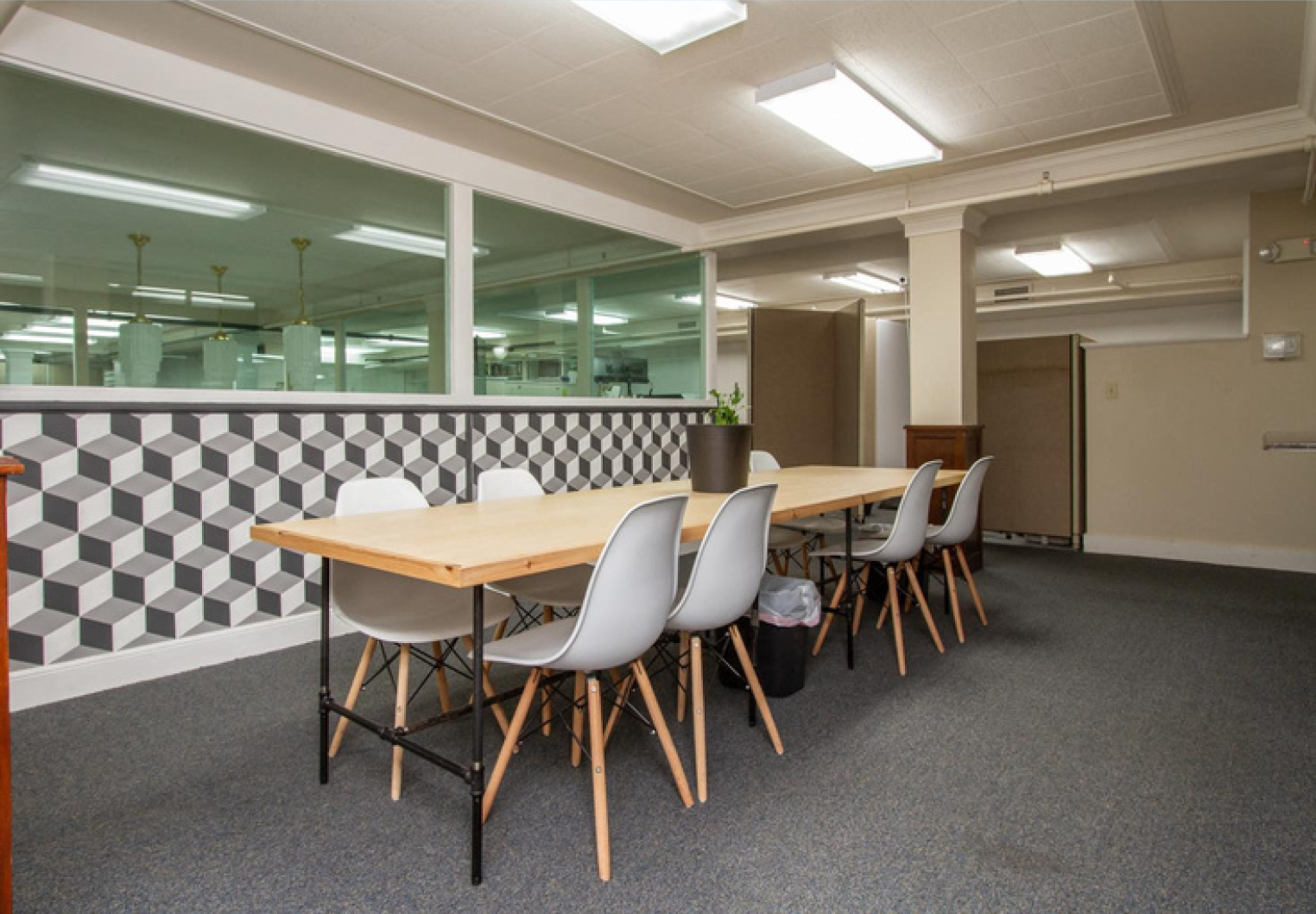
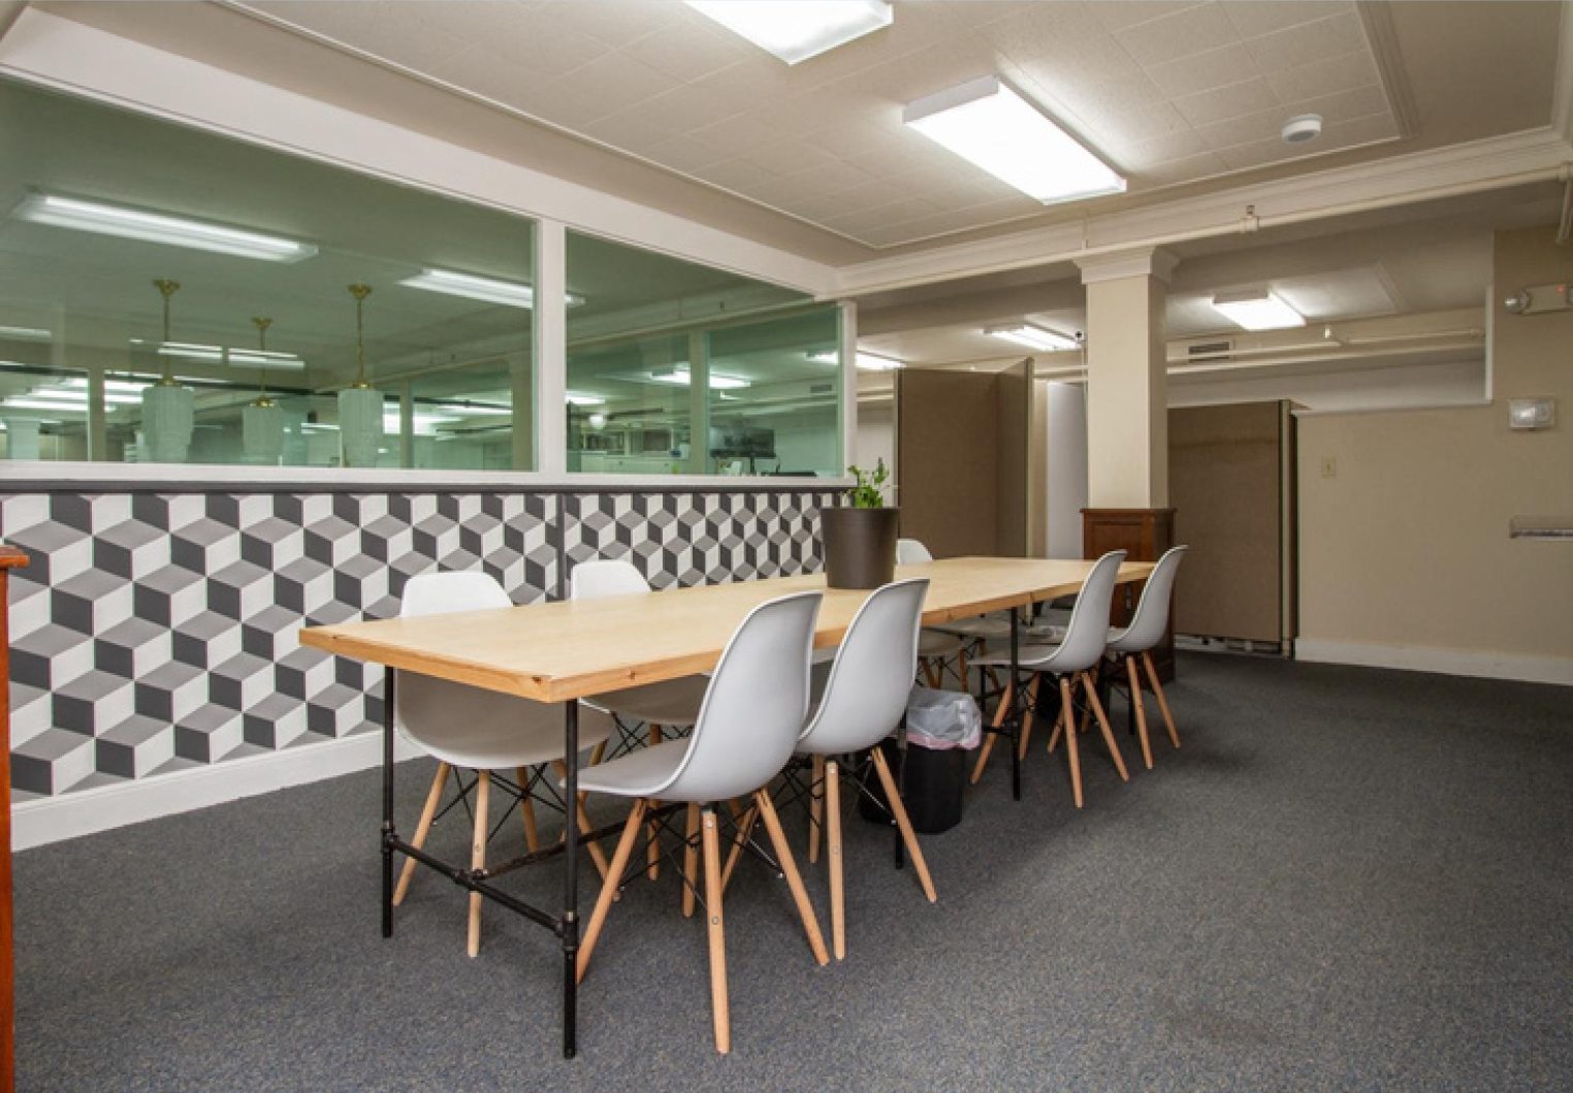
+ smoke detector [1279,112,1323,146]
